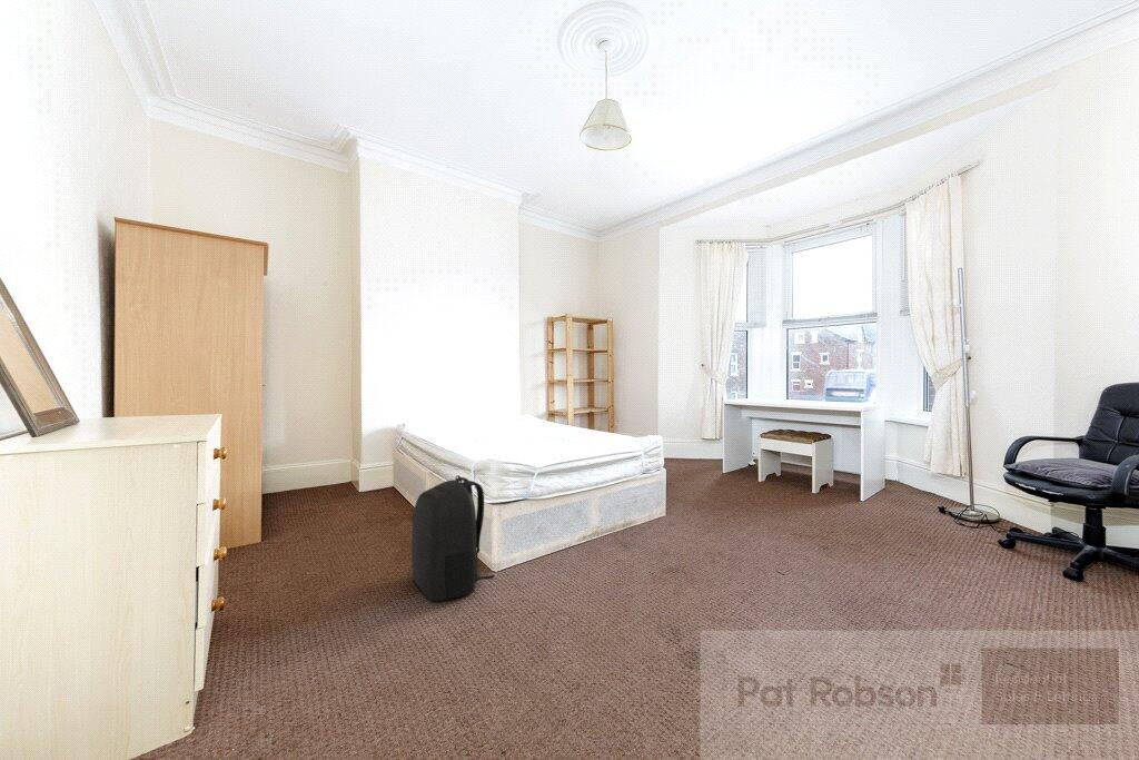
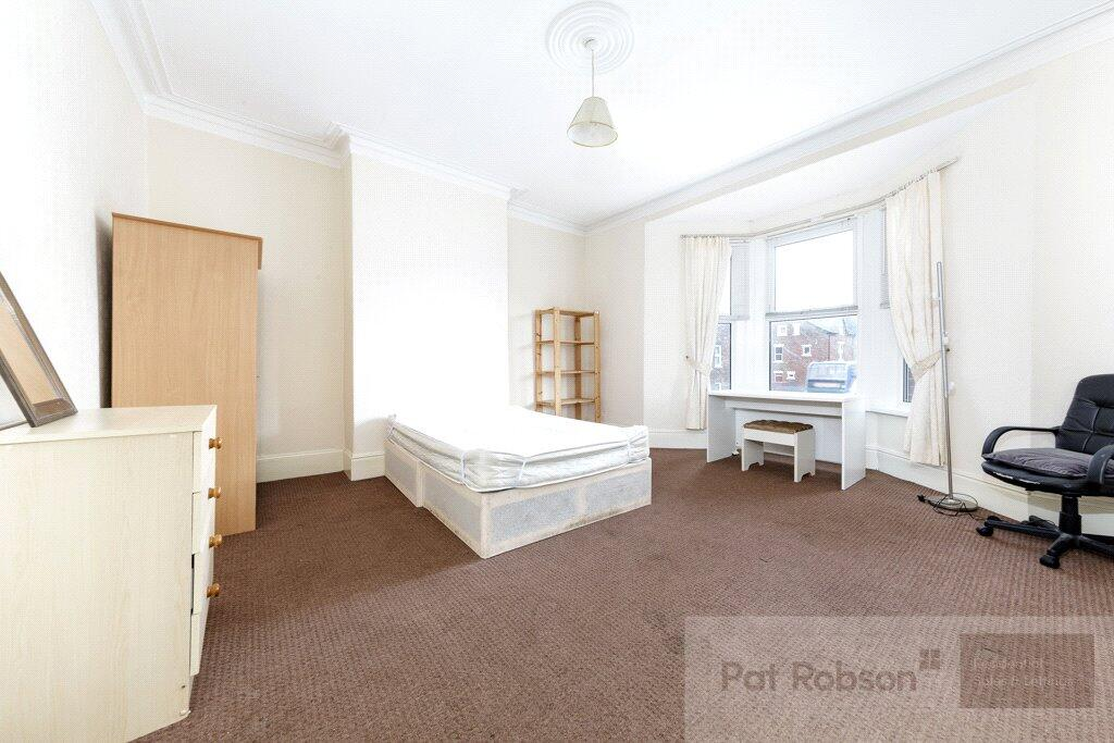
- backpack [410,474,495,602]
